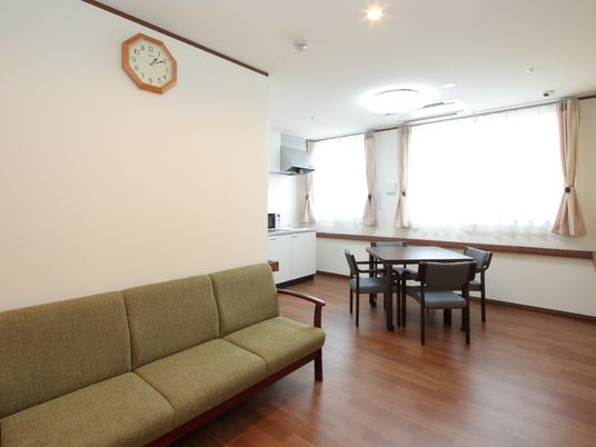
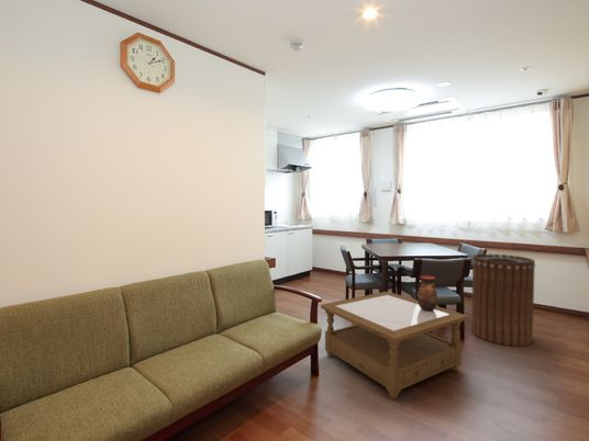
+ ceramic vessel [416,274,438,312]
+ coffee table [320,291,468,400]
+ trash can [470,253,536,347]
